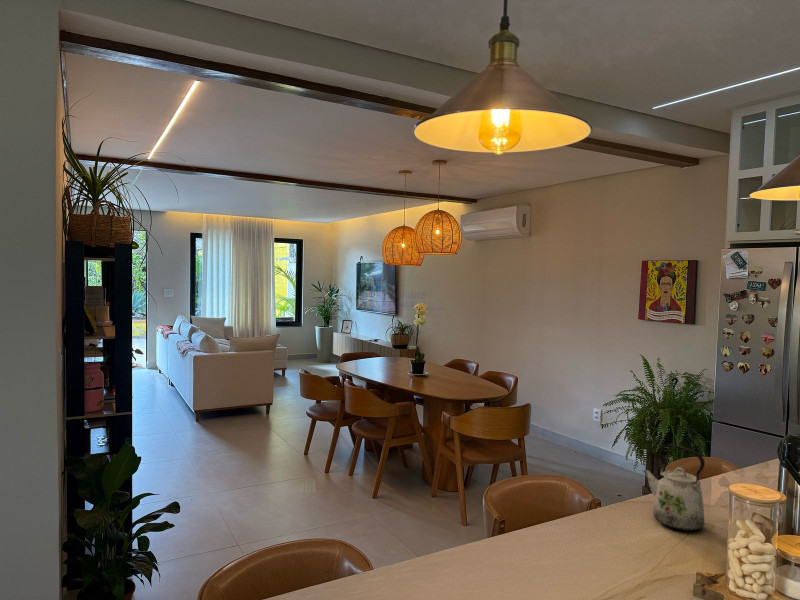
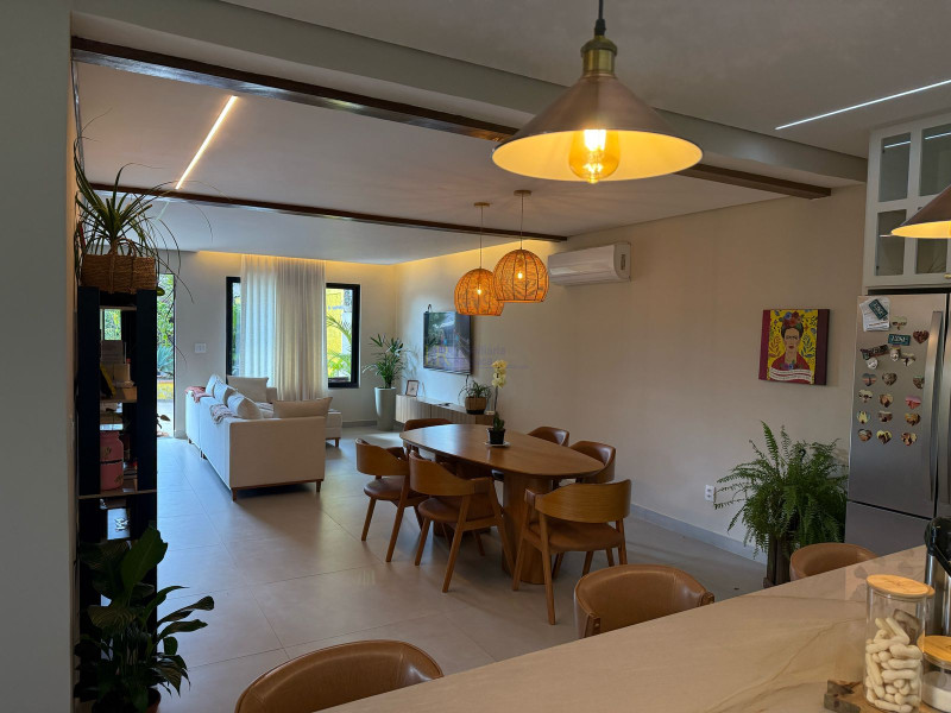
- kettle [642,443,706,532]
